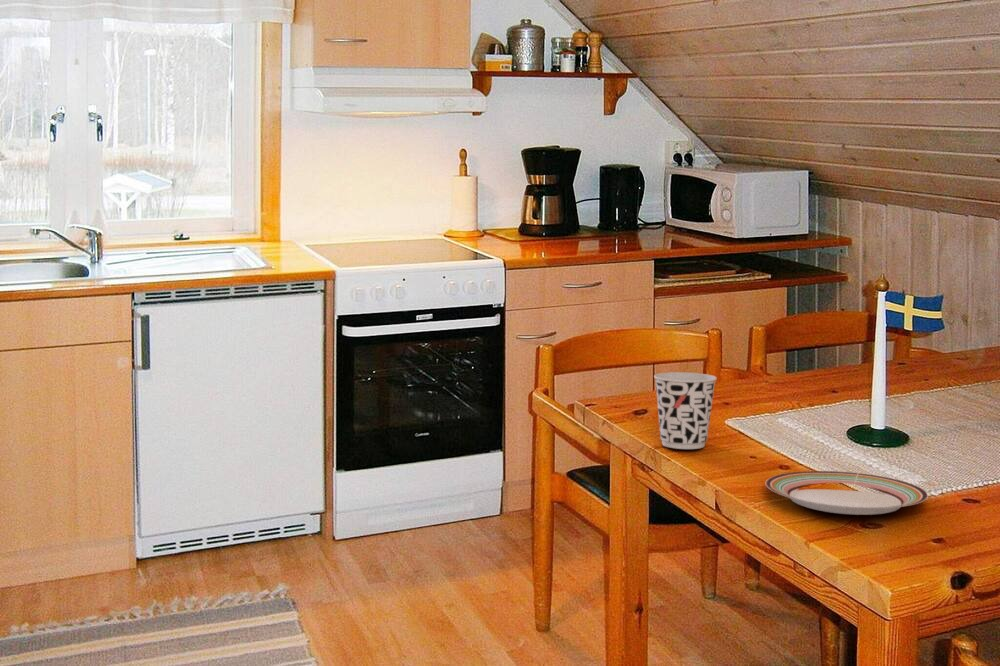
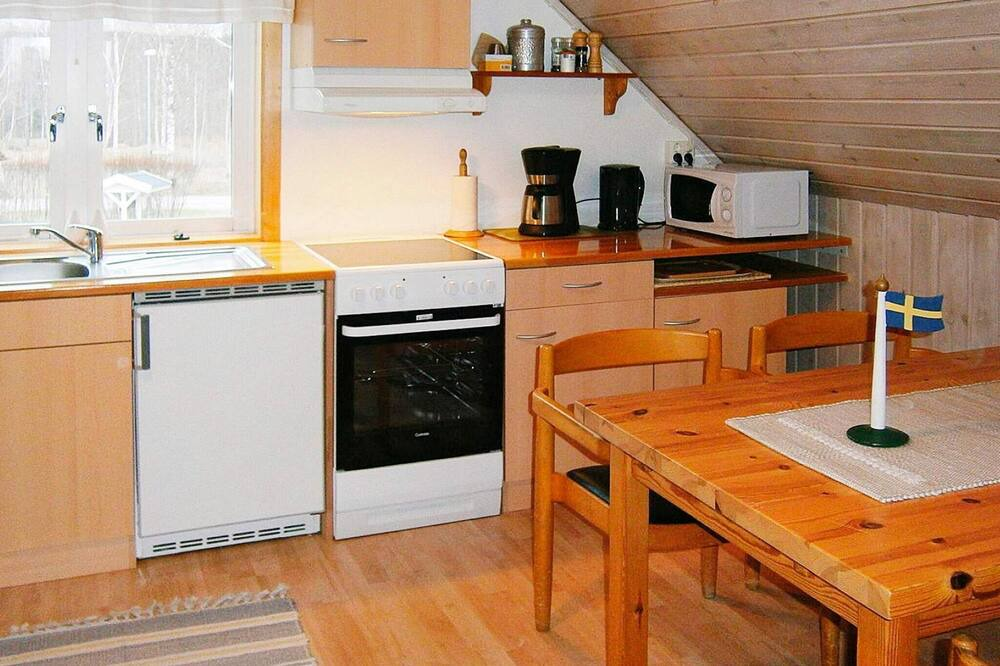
- cup [653,371,718,450]
- plate [765,470,929,516]
